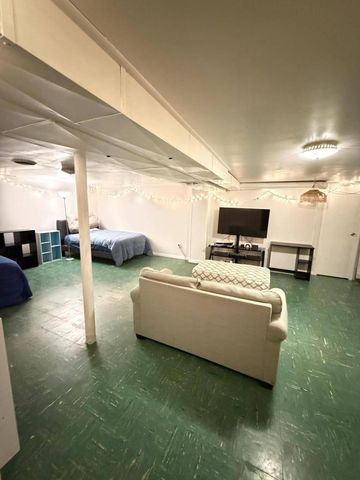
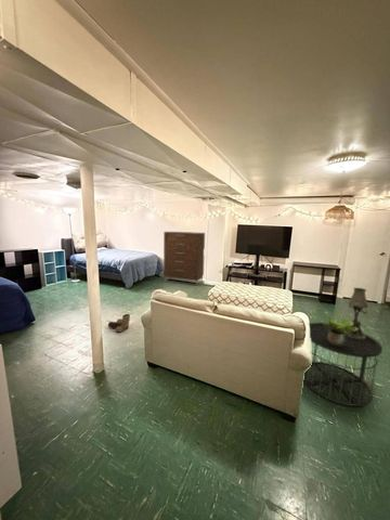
+ dresser [162,231,206,286]
+ table lamp [344,287,369,339]
+ potted plant [320,314,358,346]
+ boots [107,313,131,333]
+ side table [302,322,384,407]
